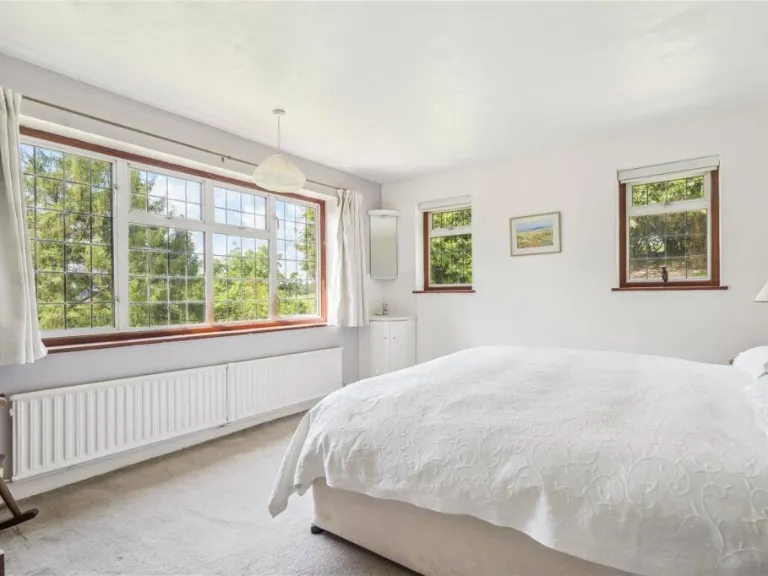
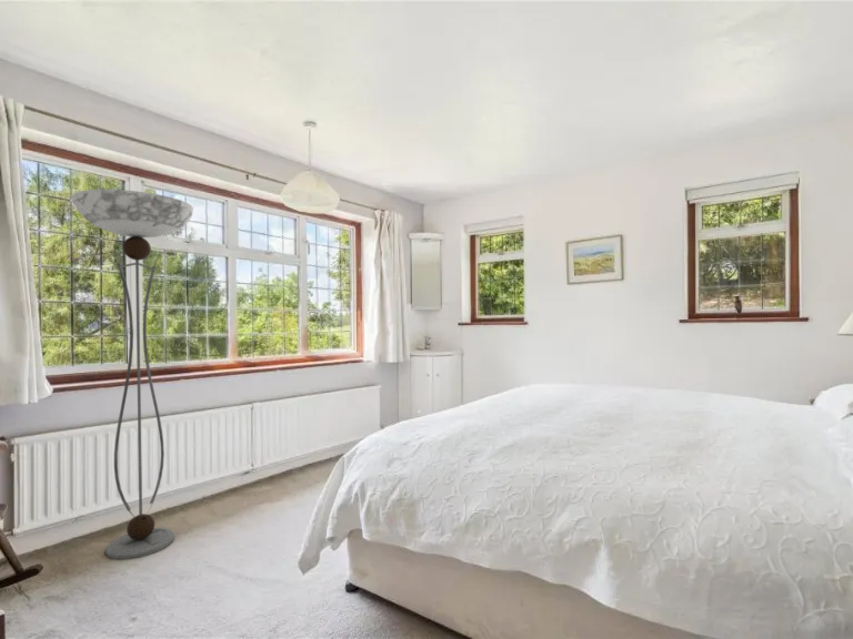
+ floor lamp [71,189,194,560]
